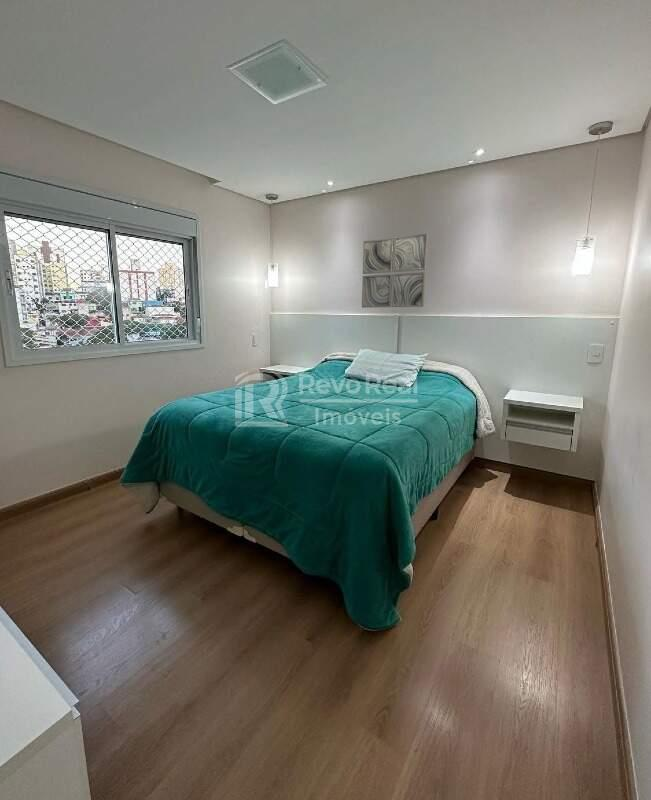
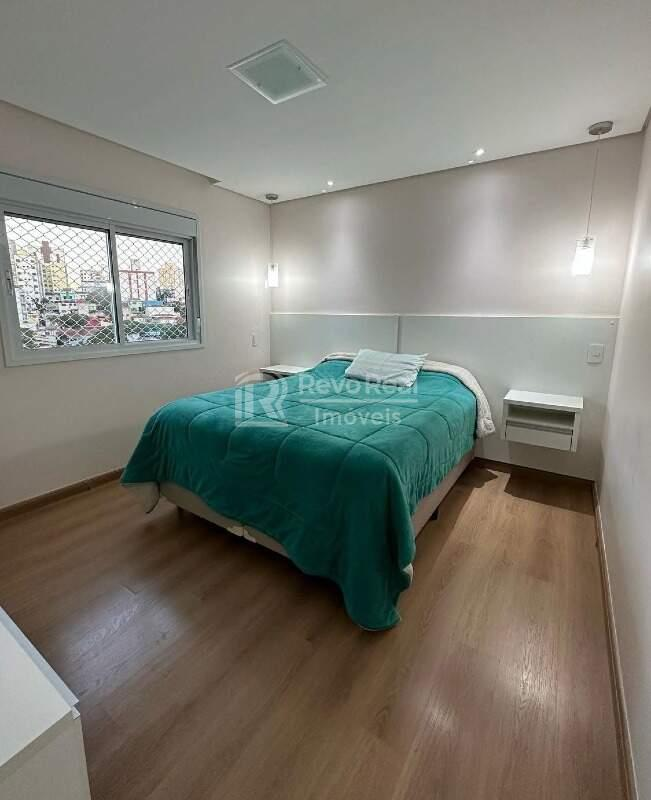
- wall art [361,233,429,309]
